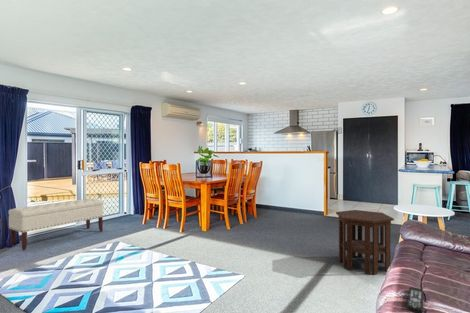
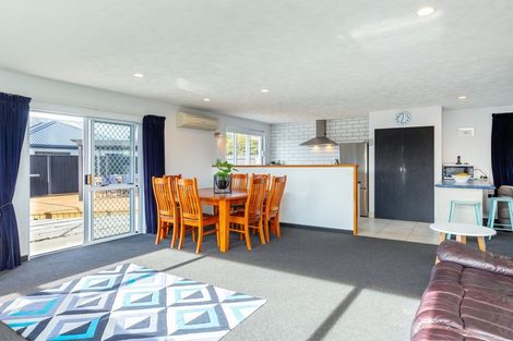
- bench [7,197,105,251]
- side table [335,209,395,275]
- remote control [406,286,424,313]
